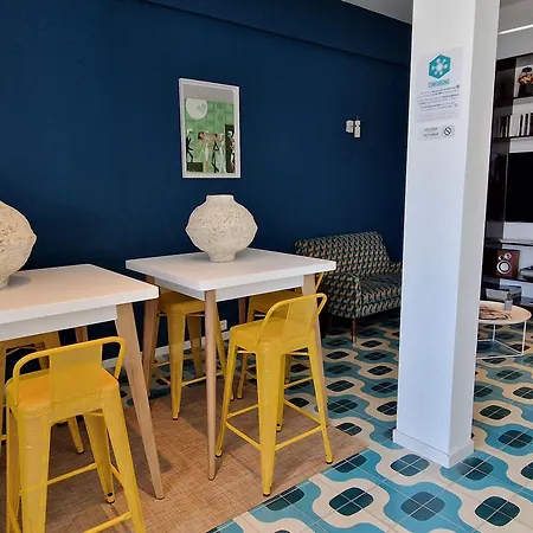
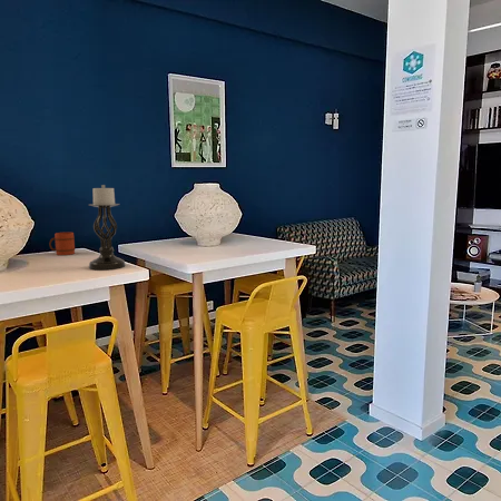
+ mug [48,232,76,256]
+ candle holder [88,184,126,271]
